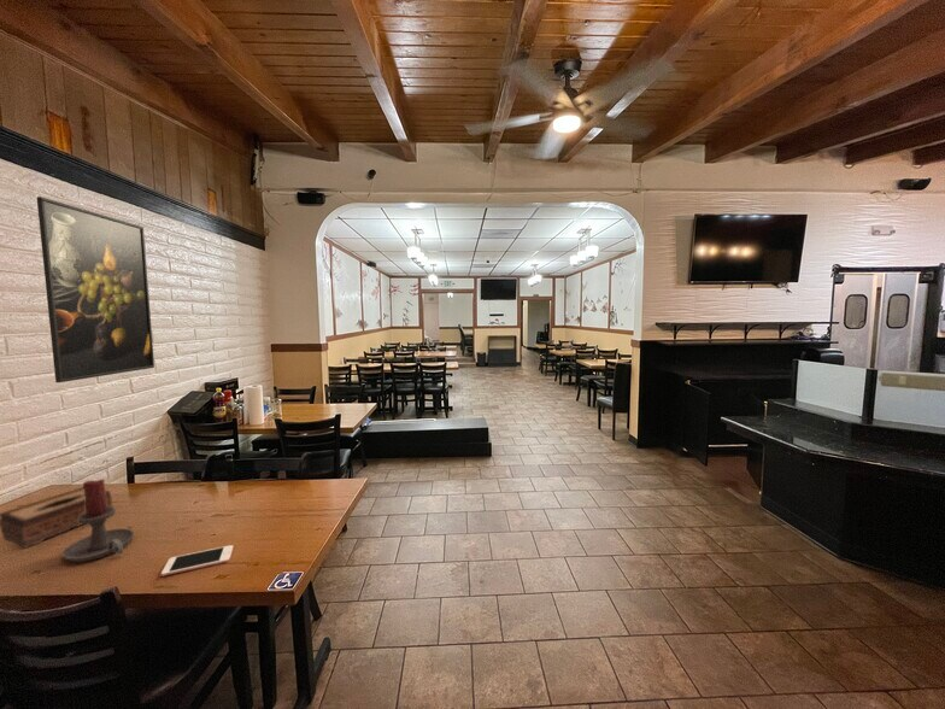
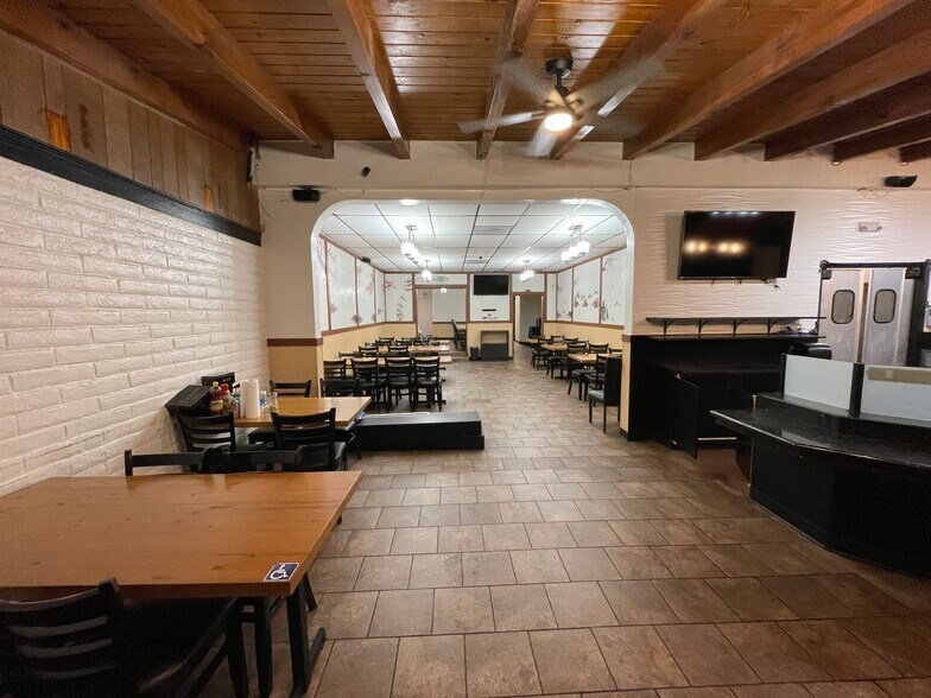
- tissue box [0,486,113,550]
- candle holder [61,477,135,563]
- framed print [36,195,155,383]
- cell phone [160,544,234,578]
